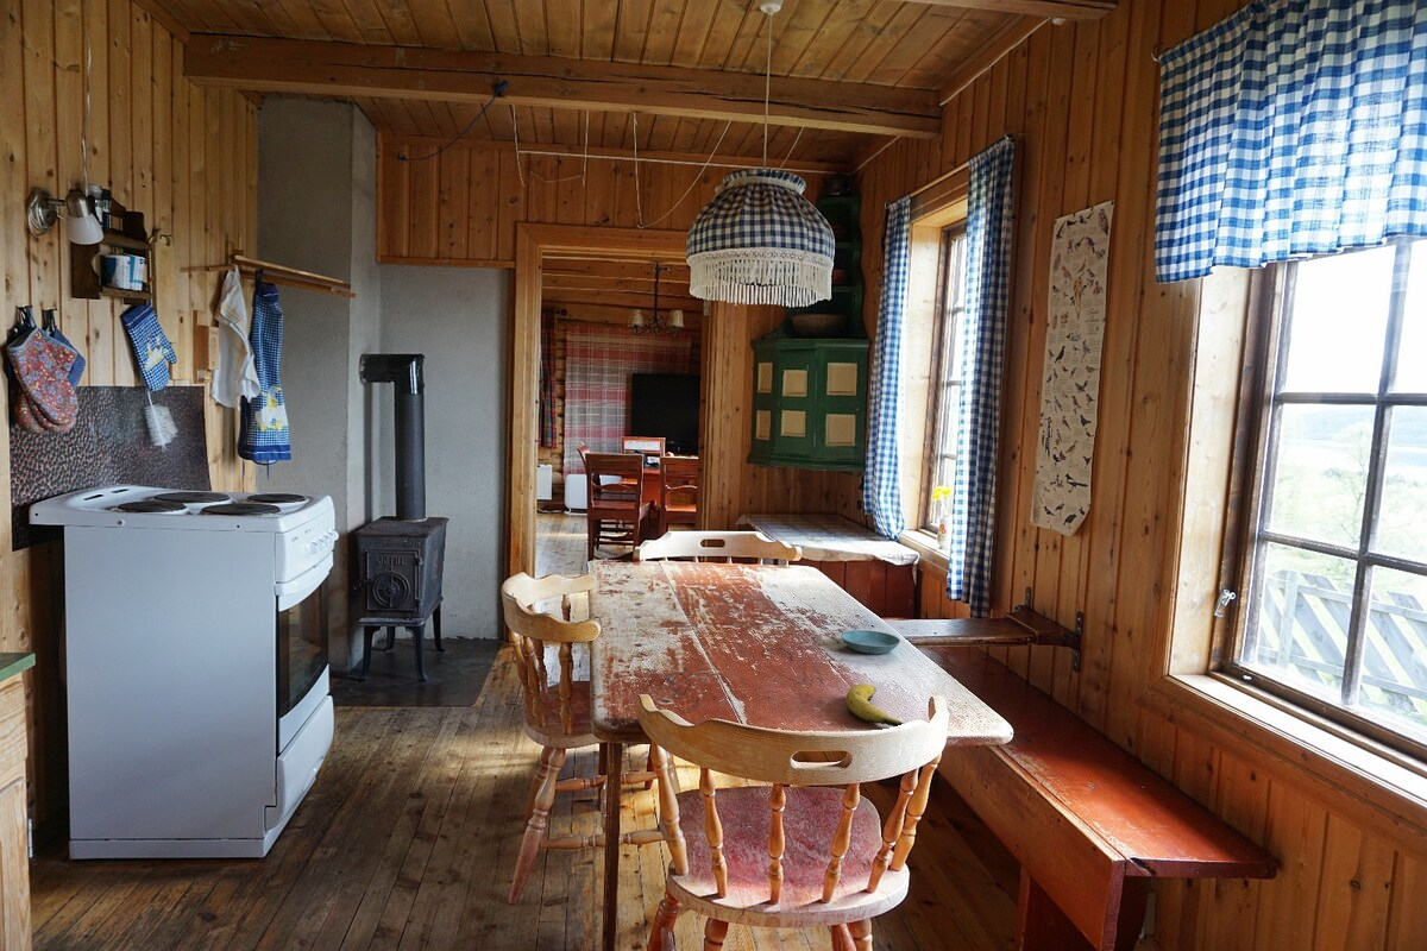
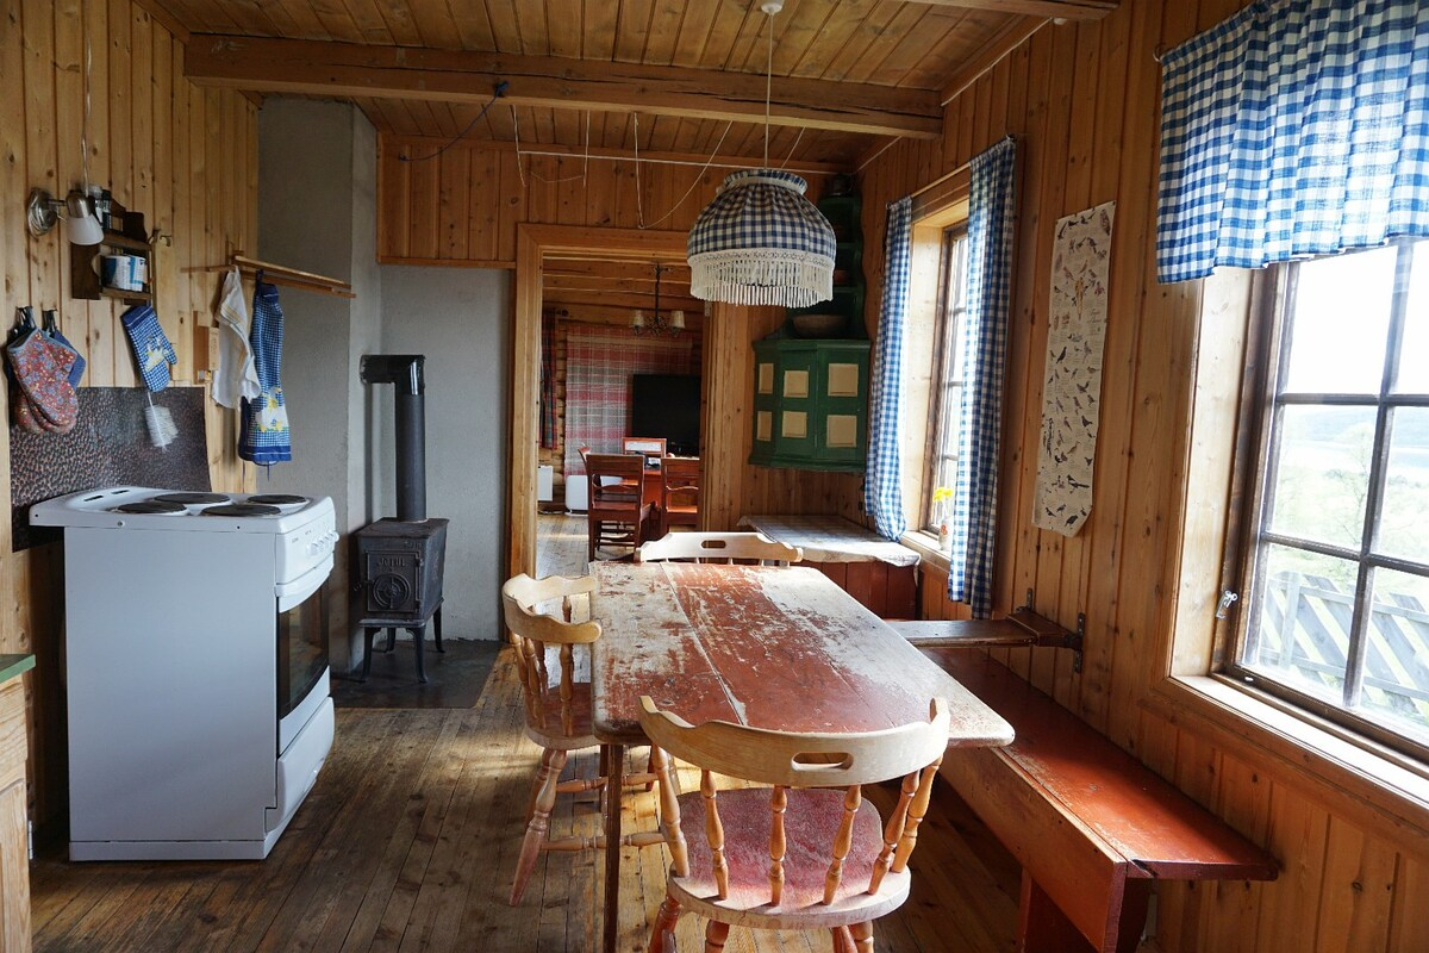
- saucer [840,629,901,655]
- banana [844,682,905,728]
